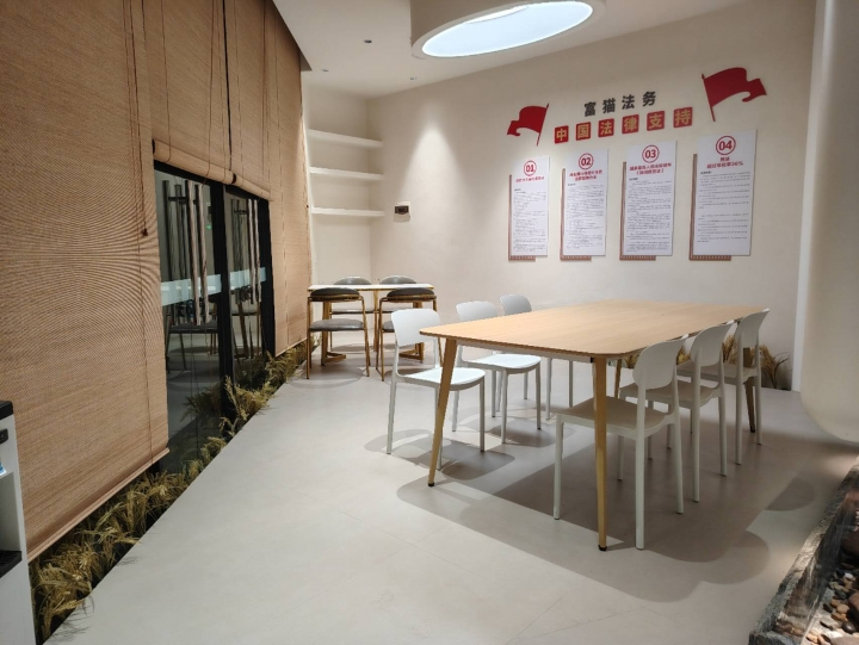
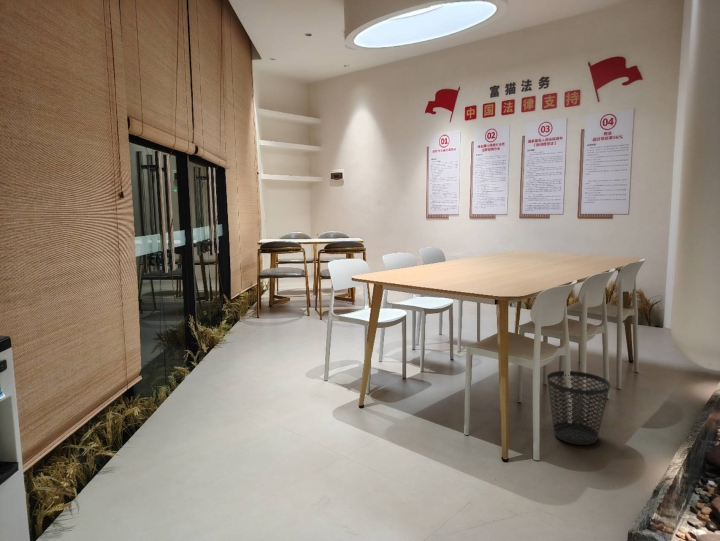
+ wastebasket [546,370,611,446]
